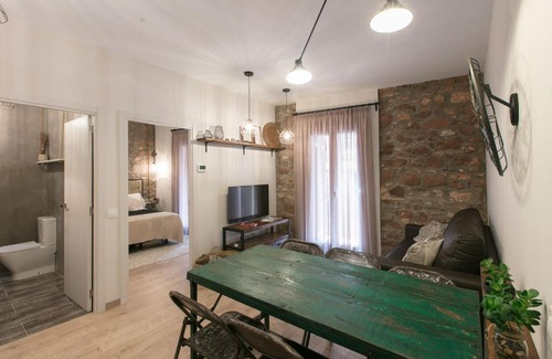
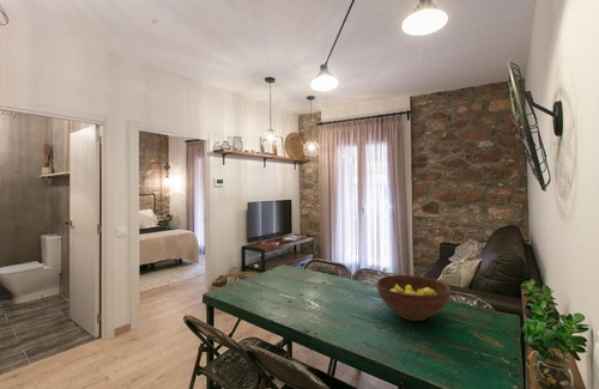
+ fruit bowl [376,274,452,322]
